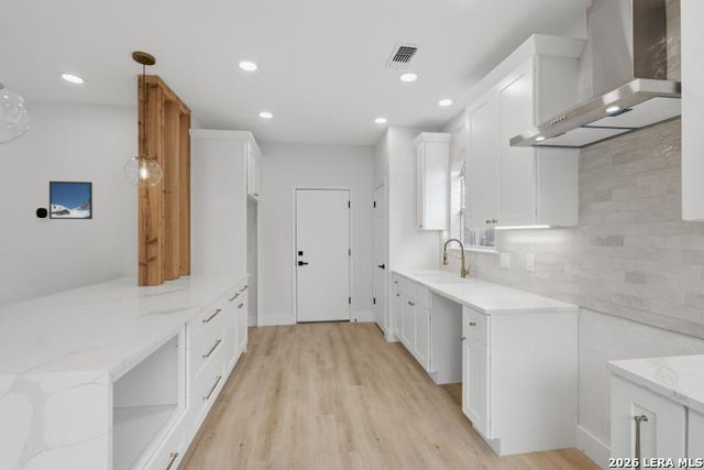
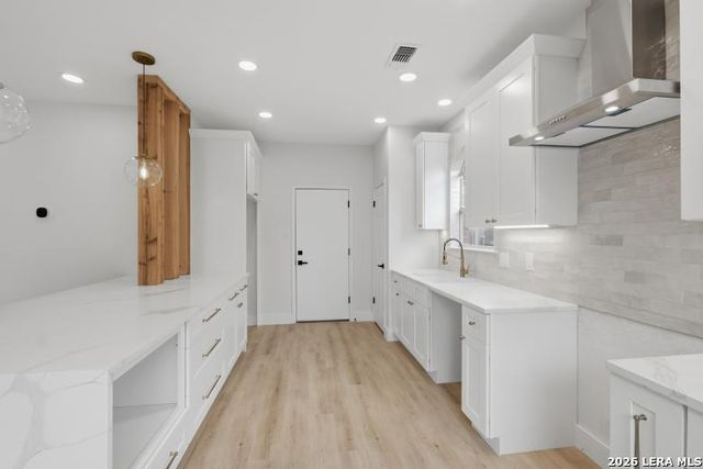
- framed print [48,181,94,220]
